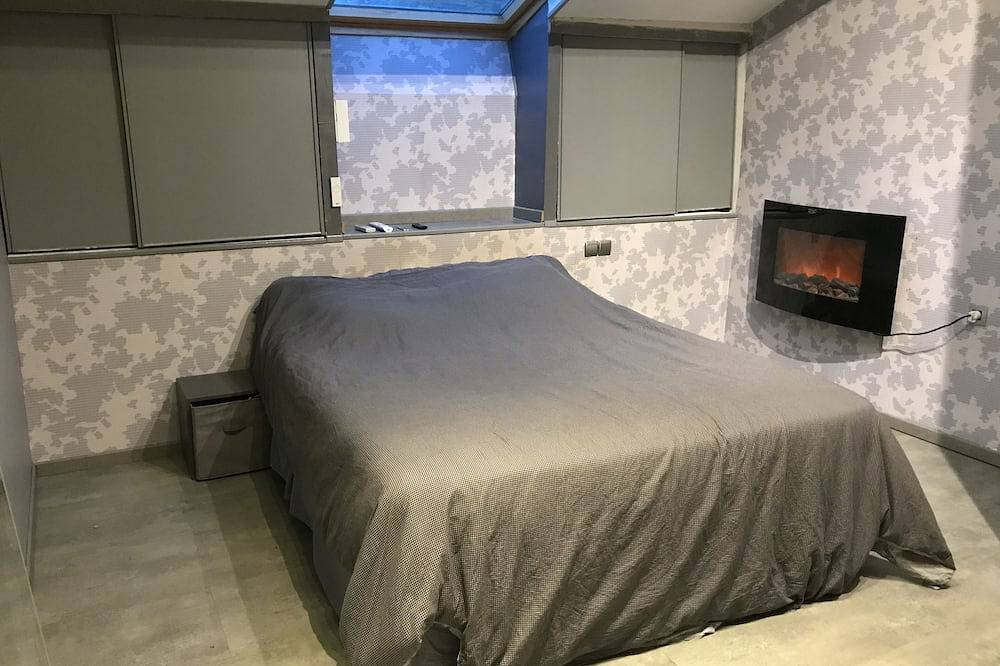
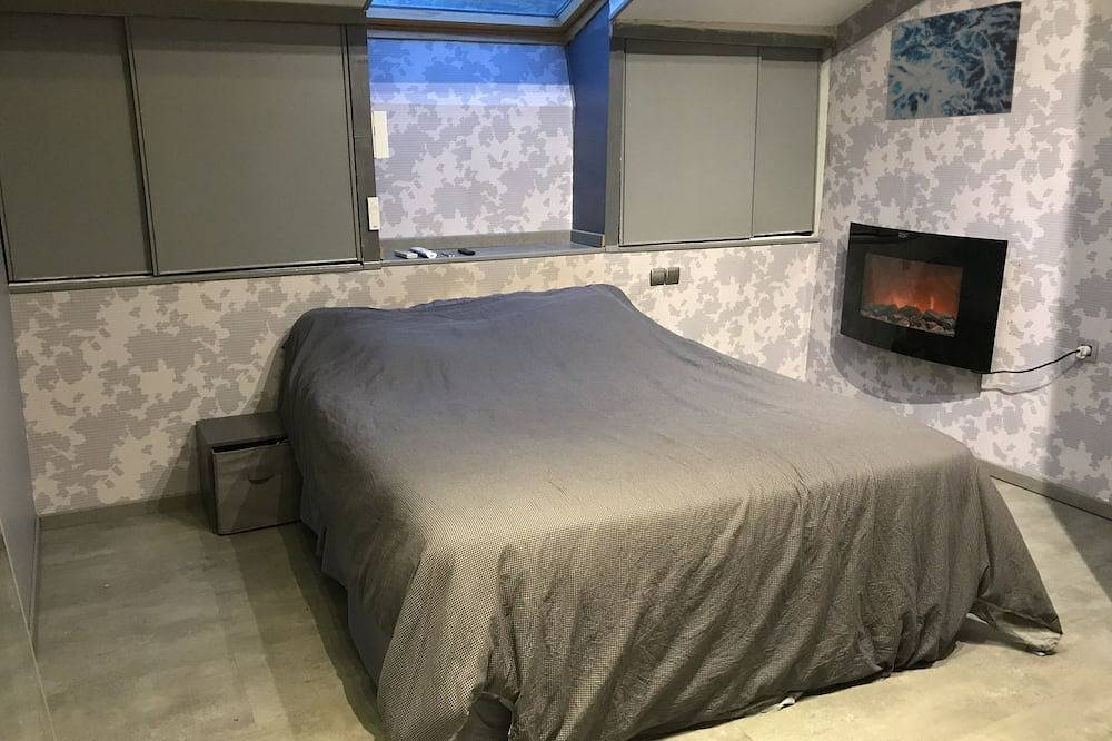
+ wall art [884,0,1023,121]
